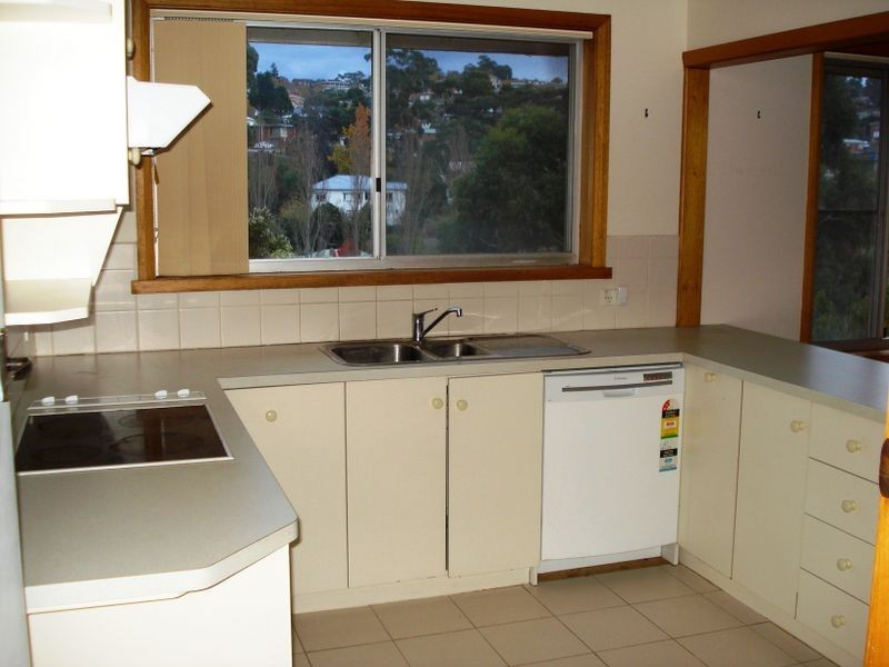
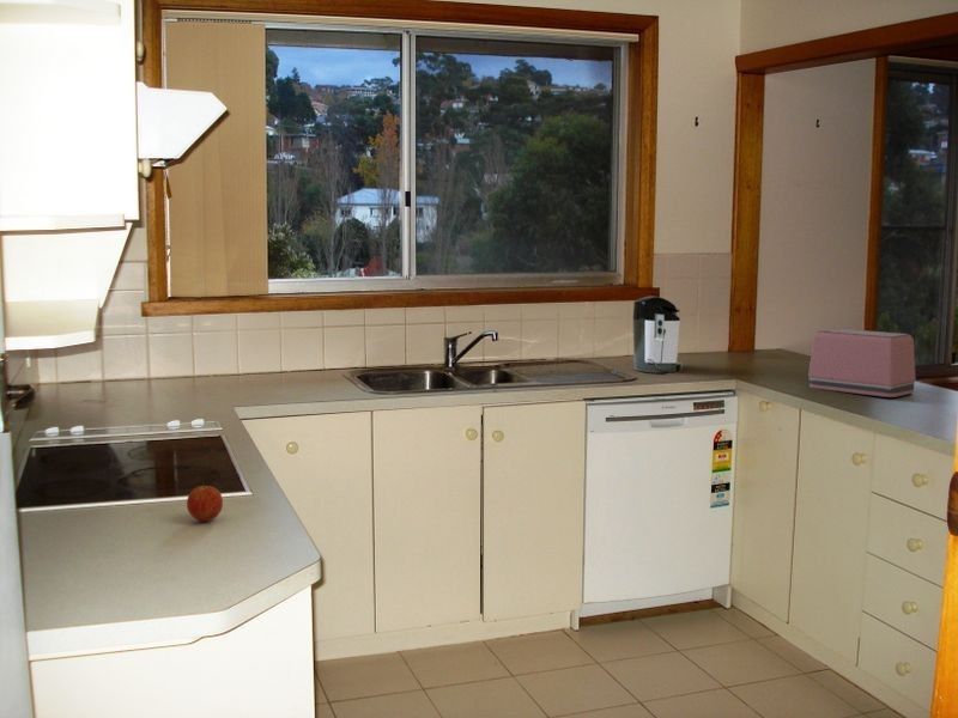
+ coffee maker [631,296,684,375]
+ toaster [807,328,917,398]
+ fruit [186,480,224,523]
